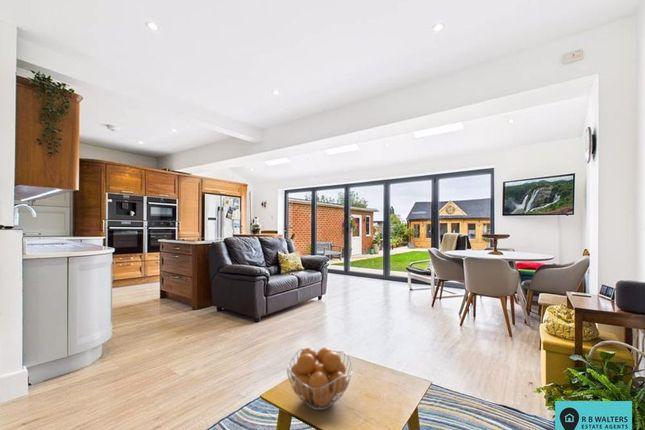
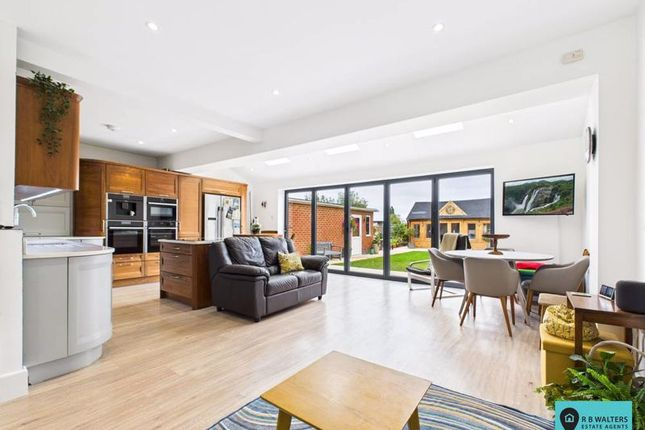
- fruit basket [286,346,353,411]
